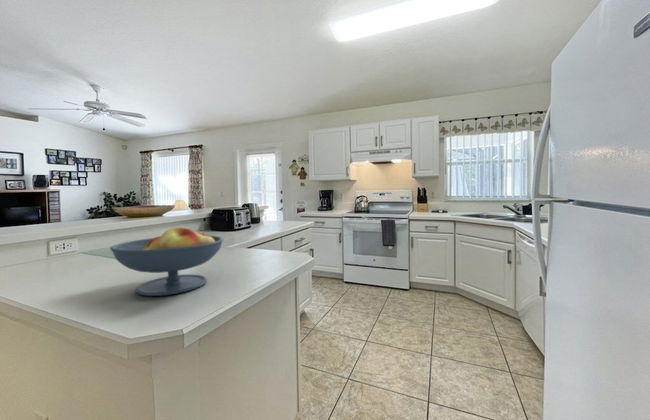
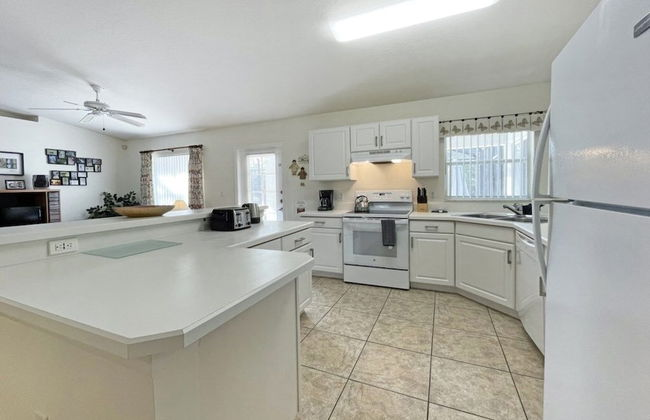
- fruit bowl [109,227,224,297]
